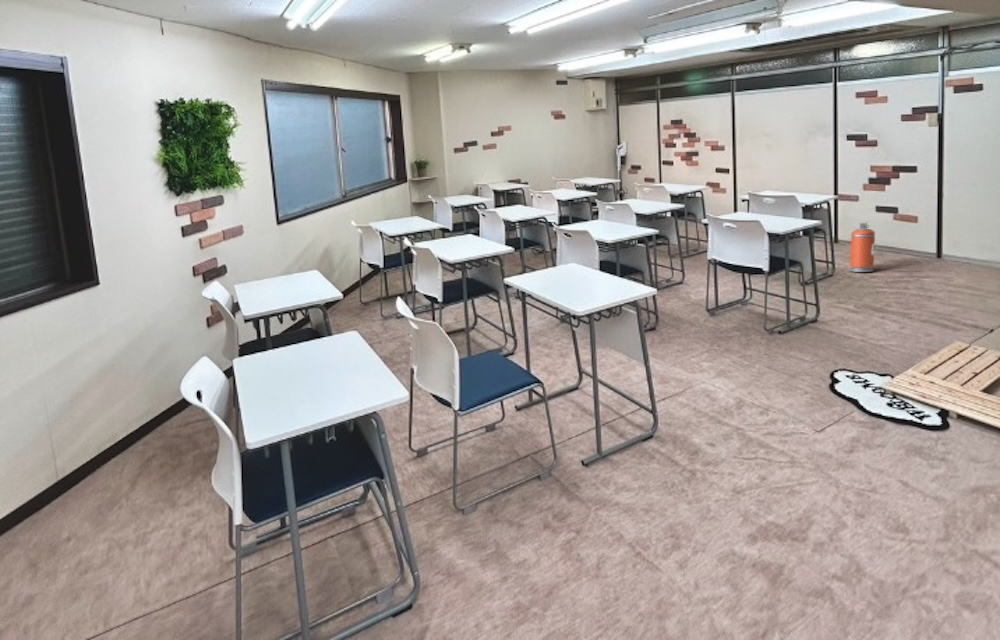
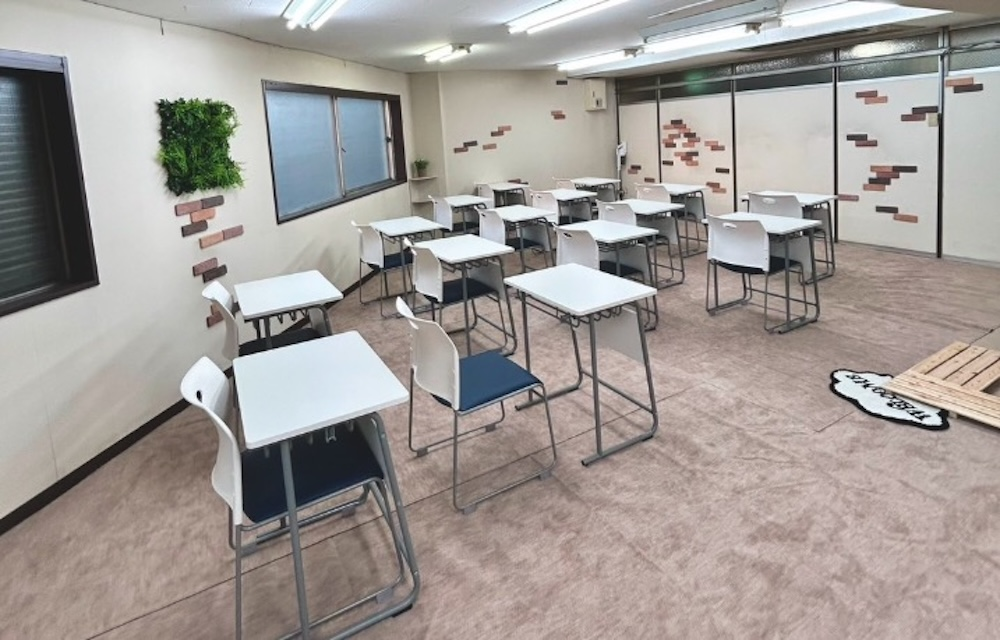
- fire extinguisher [849,222,876,273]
